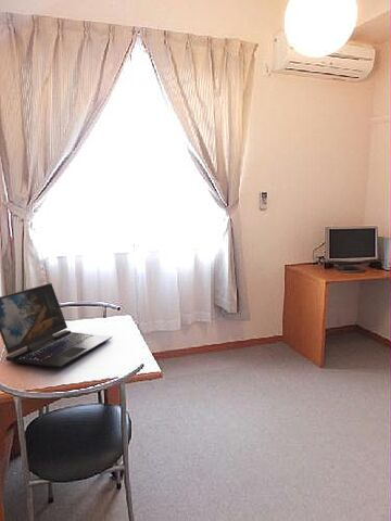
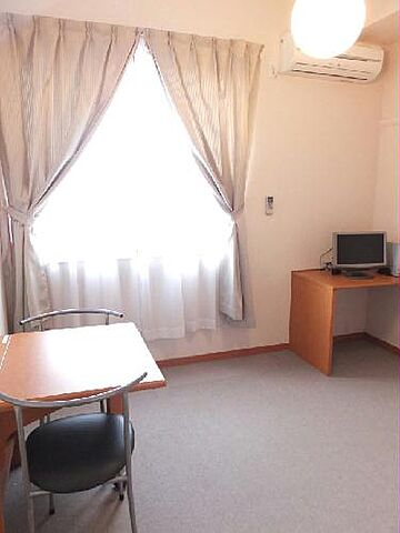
- laptop [0,282,113,368]
